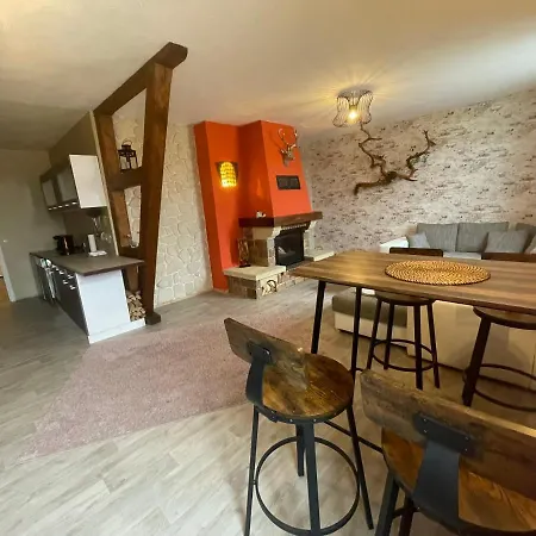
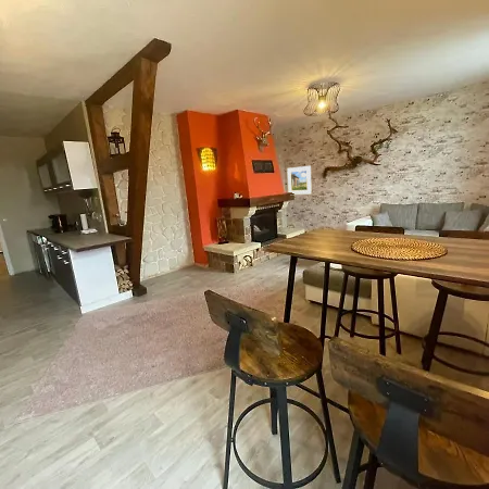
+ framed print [286,165,312,196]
